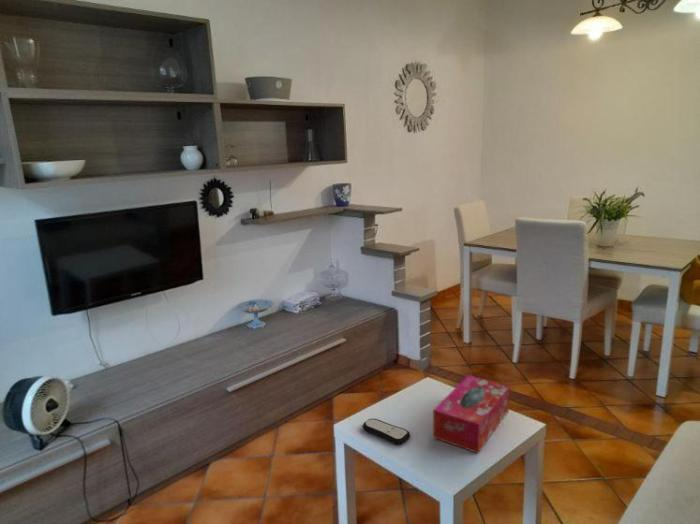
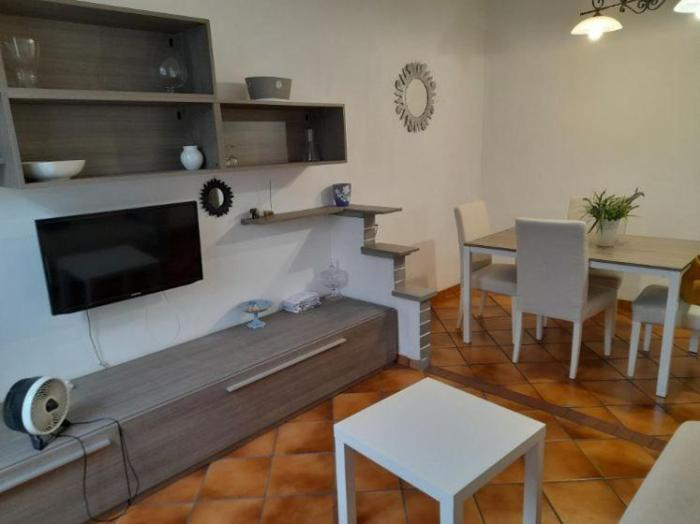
- tissue box [432,374,511,454]
- remote control [362,418,411,446]
